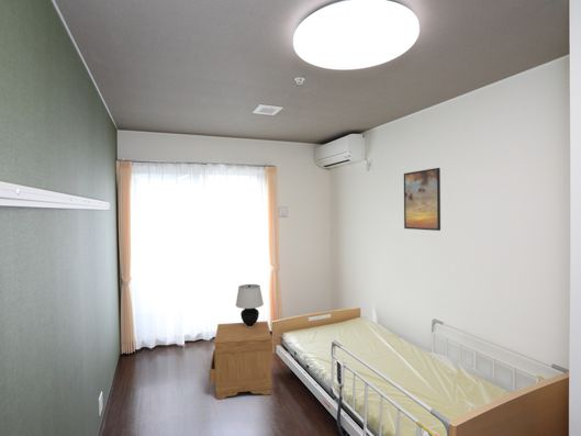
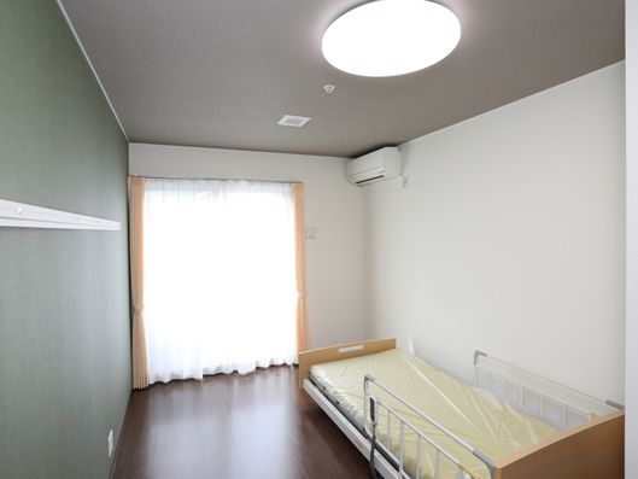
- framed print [403,167,442,232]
- table lamp [235,283,265,326]
- nightstand [209,320,273,400]
